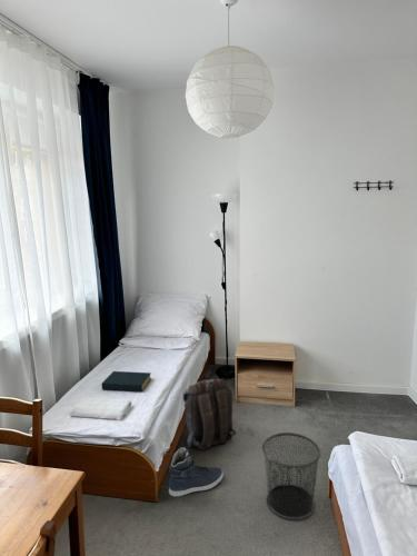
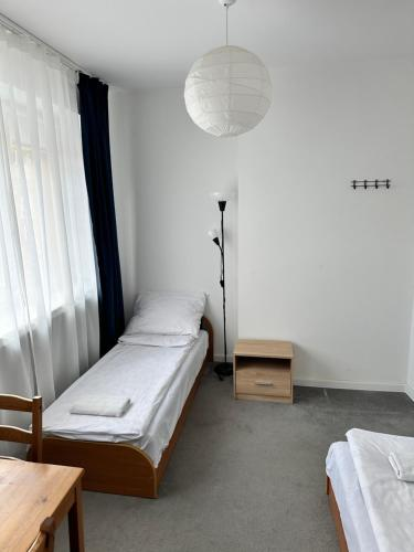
- backpack [182,378,238,451]
- sneaker [168,446,225,498]
- hardback book [100,370,152,393]
- waste bin [261,431,321,520]
